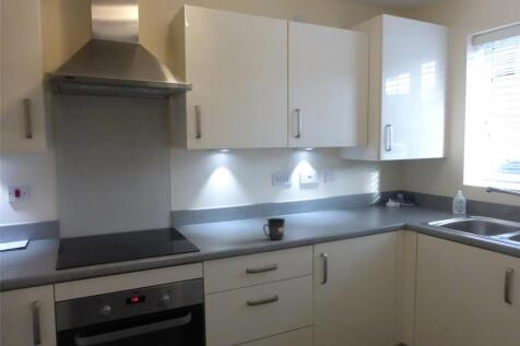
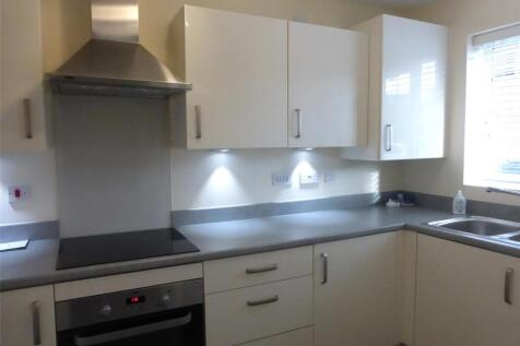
- mug [262,217,286,241]
